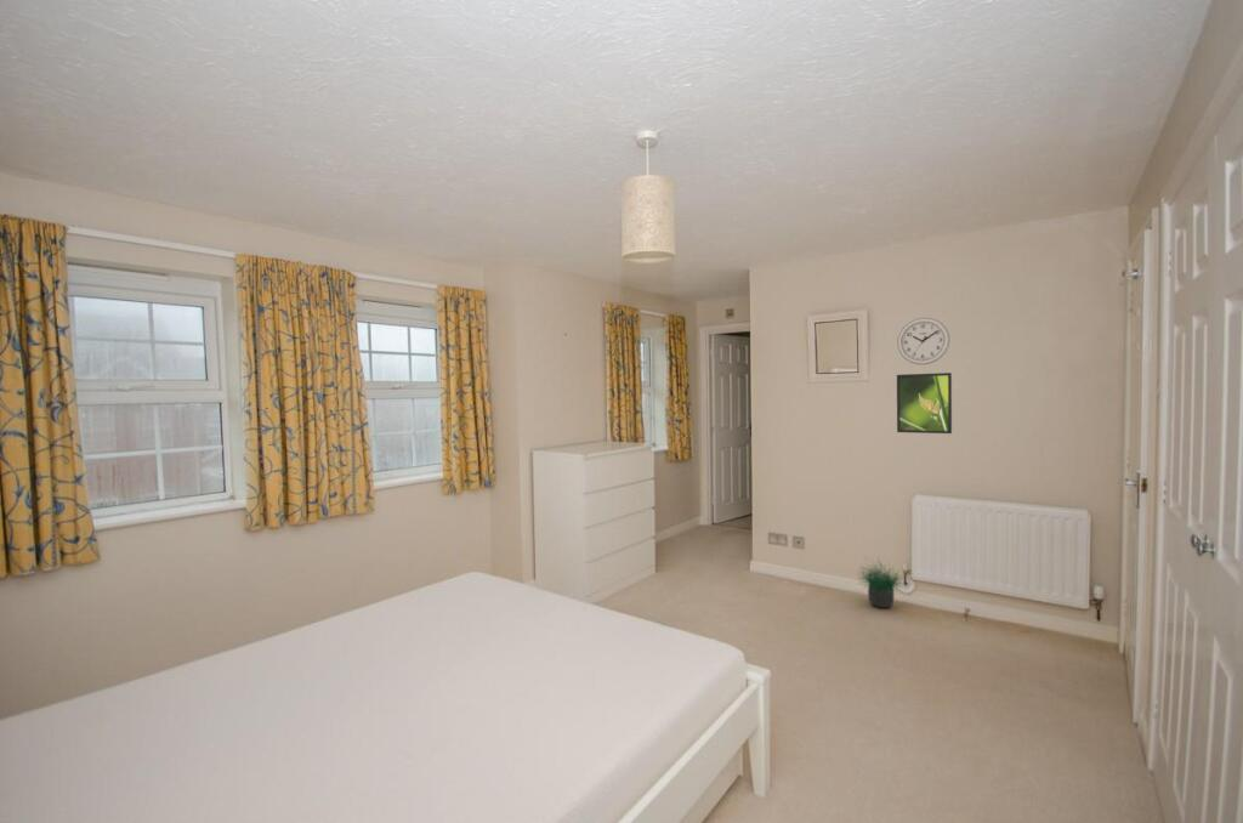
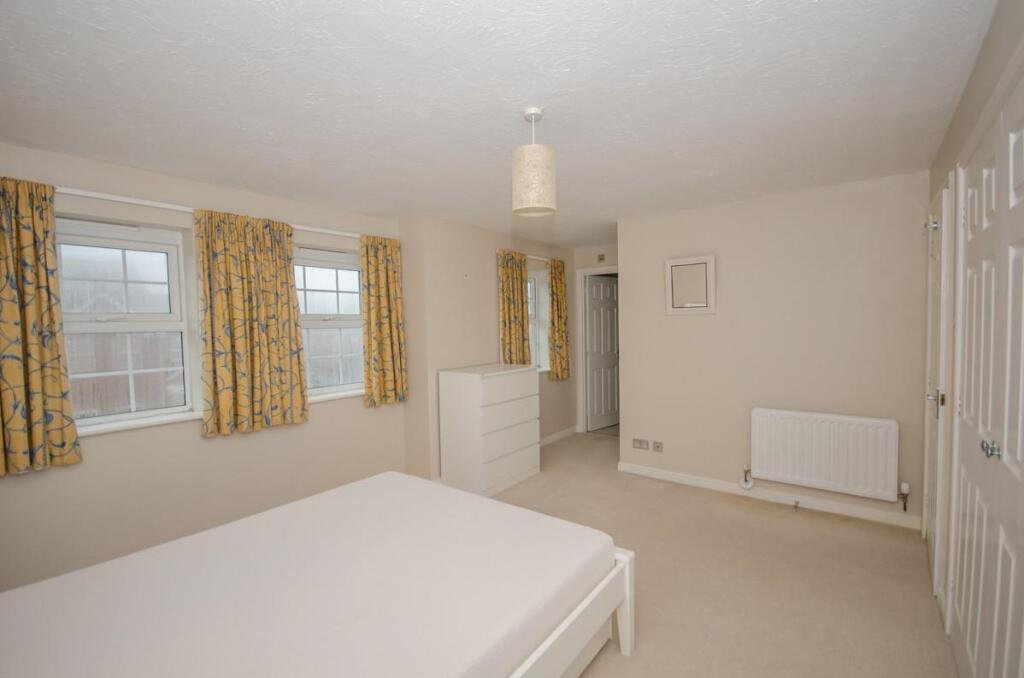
- potted plant [856,556,908,609]
- wall clock [896,317,952,367]
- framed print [896,371,953,435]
